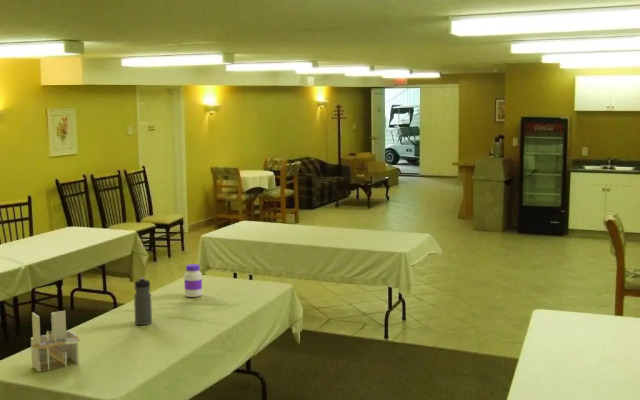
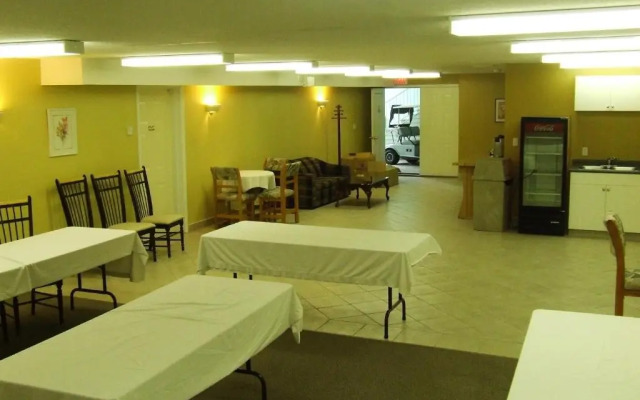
- jar [183,263,203,298]
- water bottle [133,276,153,326]
- utensil holder [30,310,81,373]
